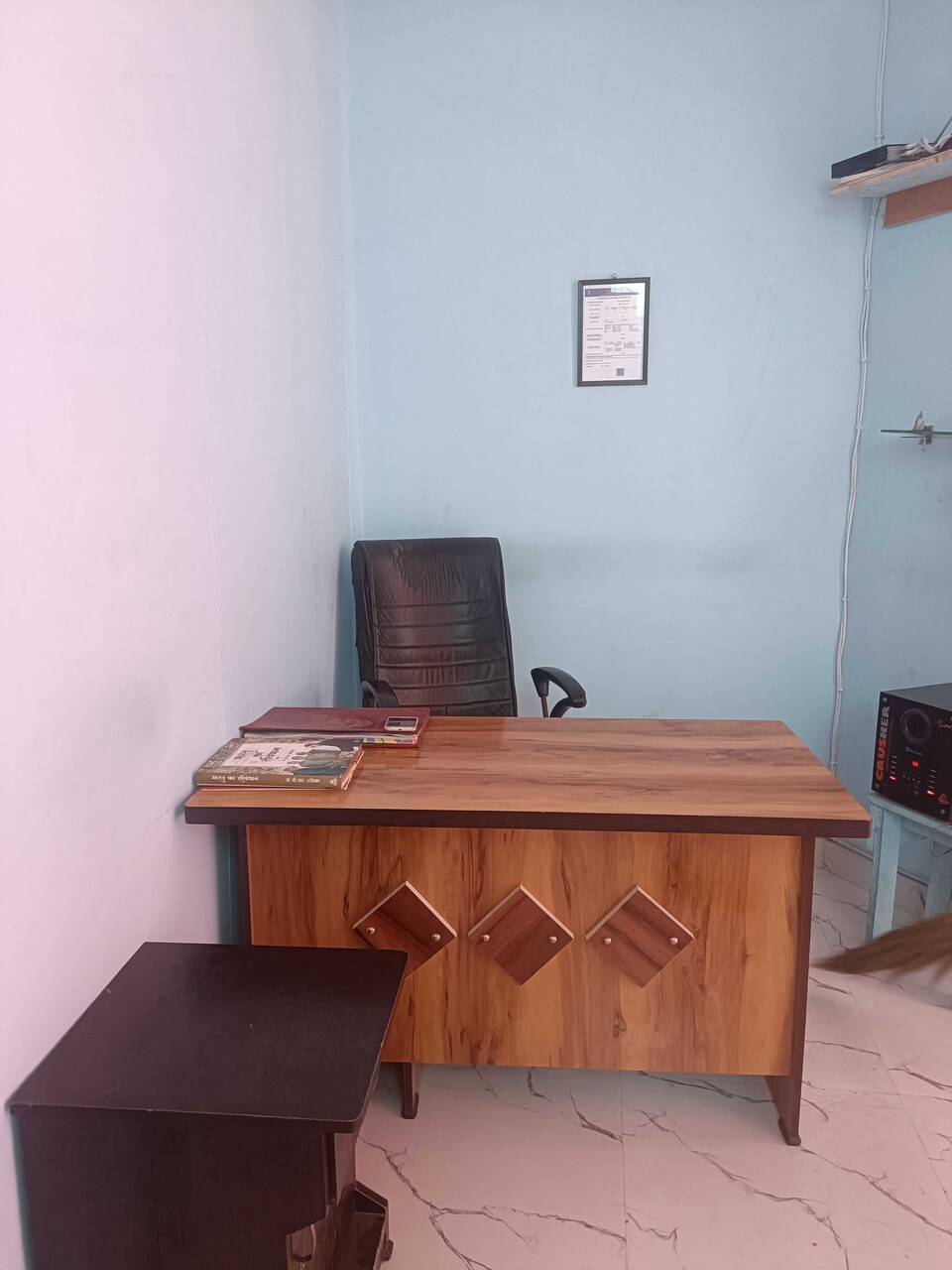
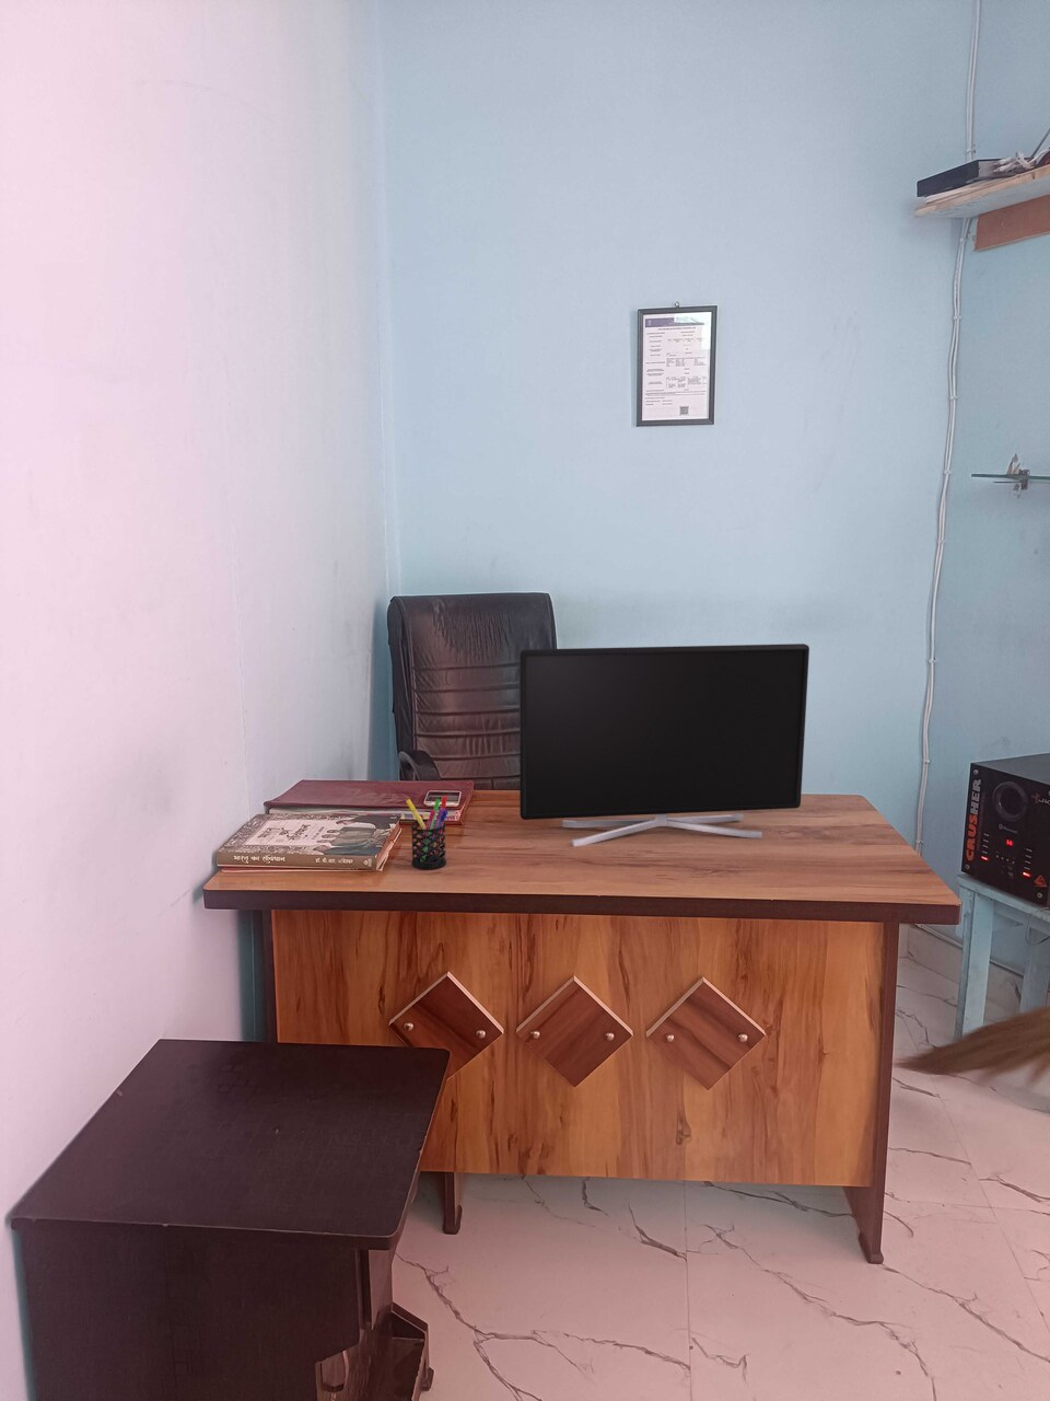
+ pen holder [405,795,449,870]
+ monitor [518,642,811,847]
